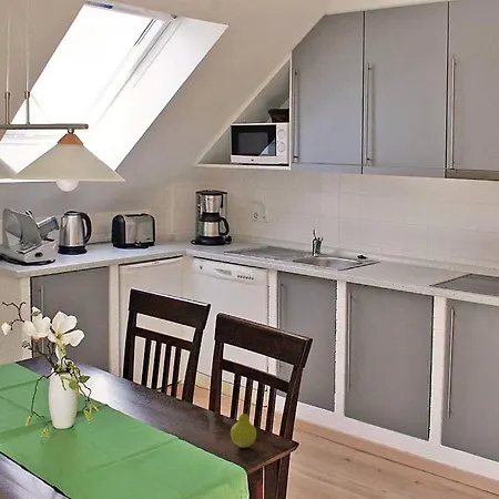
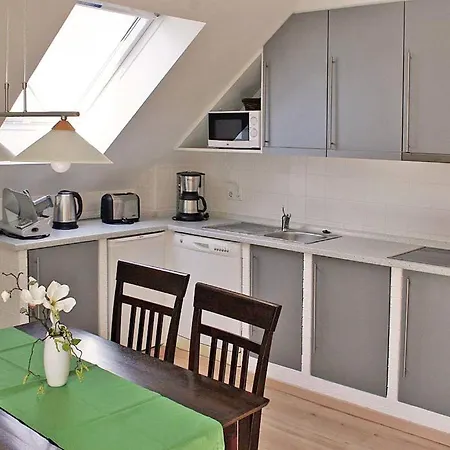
- fruit [230,404,257,449]
